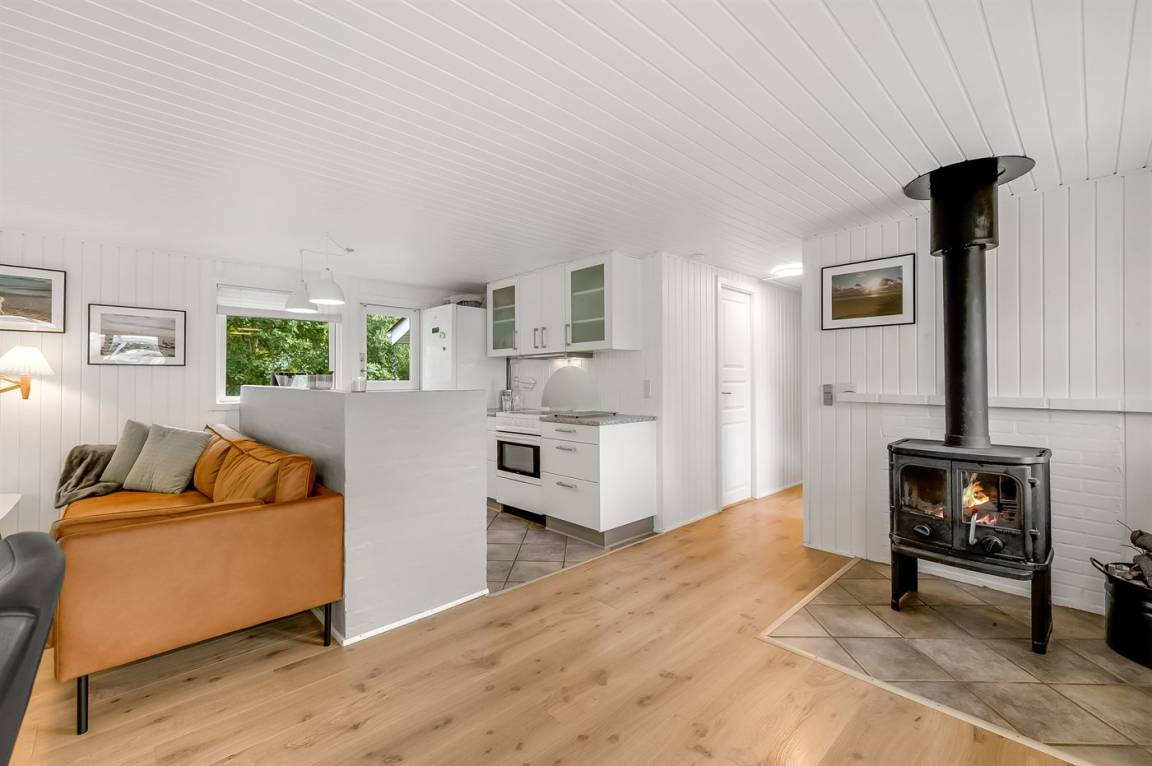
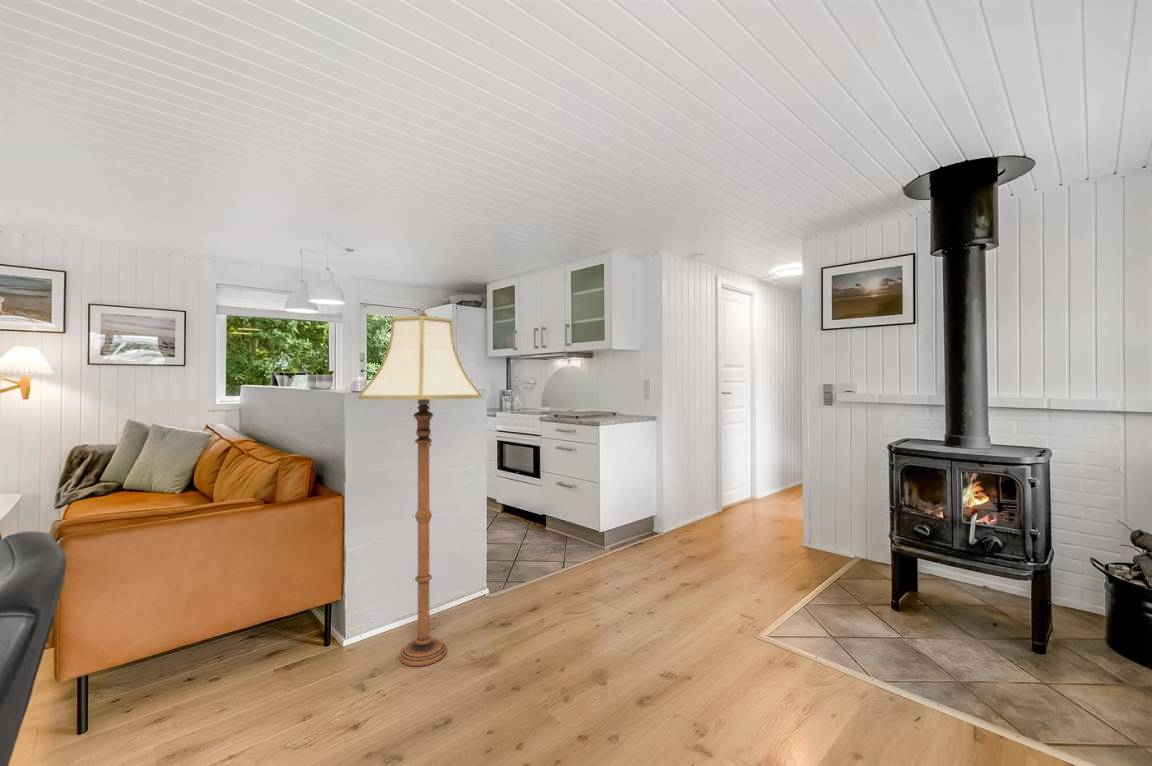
+ floor lamp [358,308,483,667]
